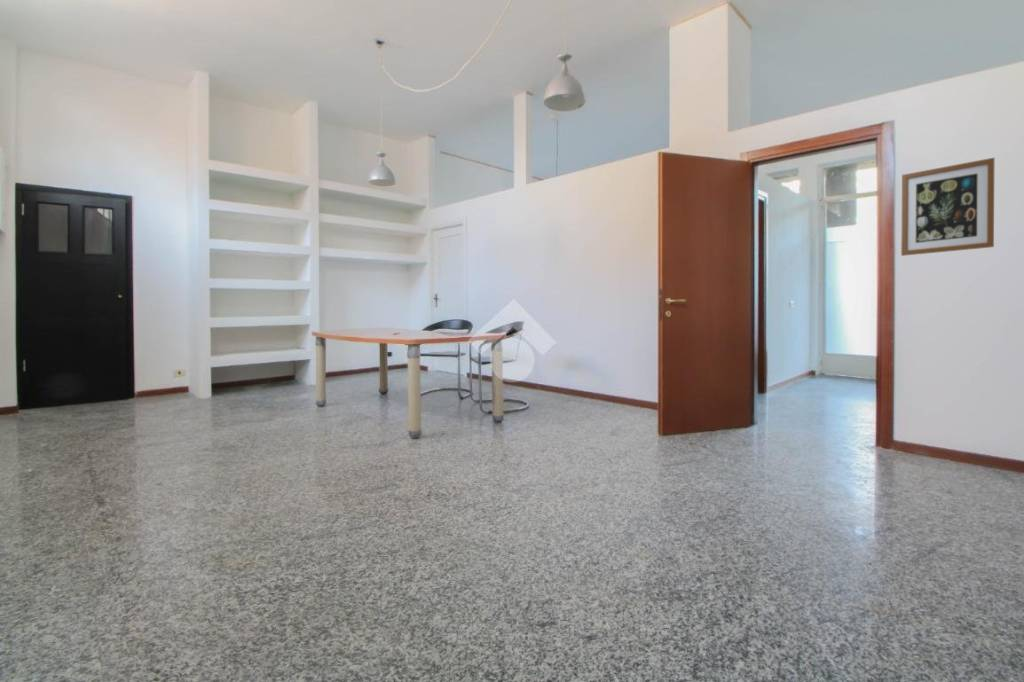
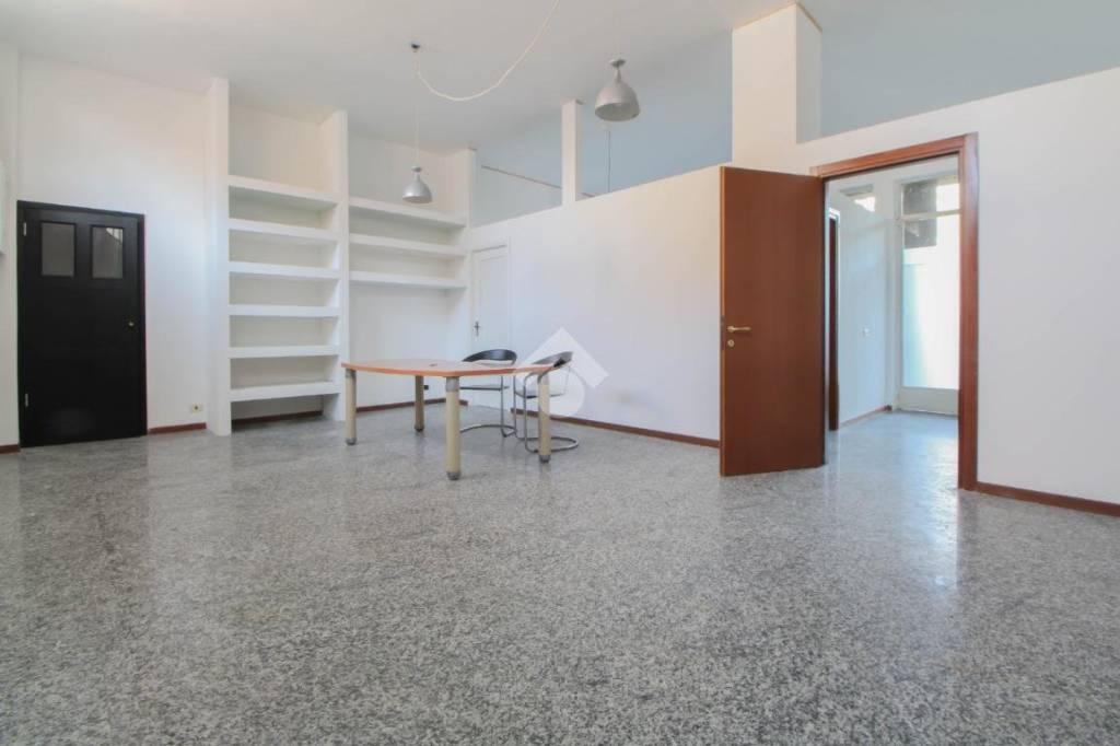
- wall art [900,157,995,257]
